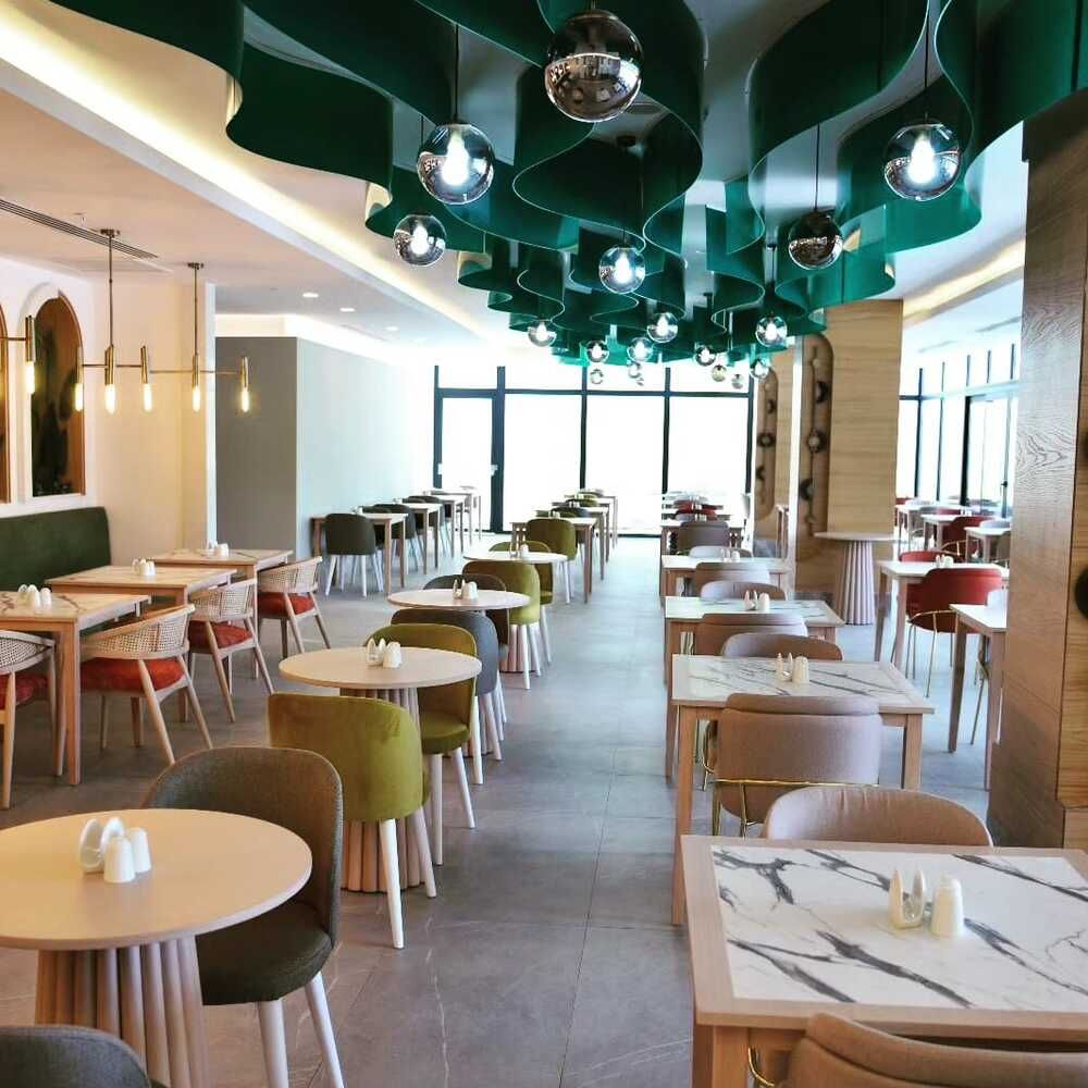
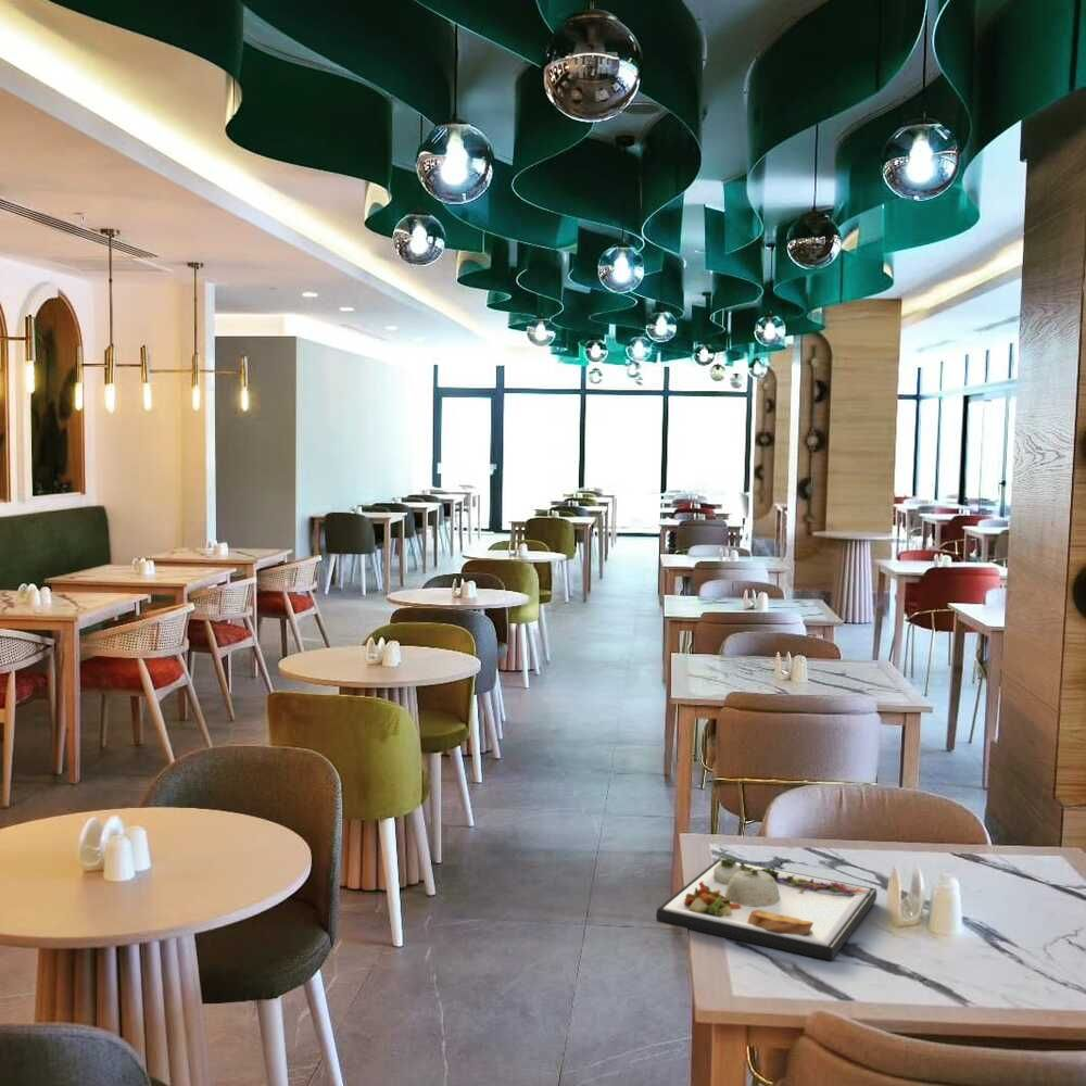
+ dinner plate [655,857,879,962]
